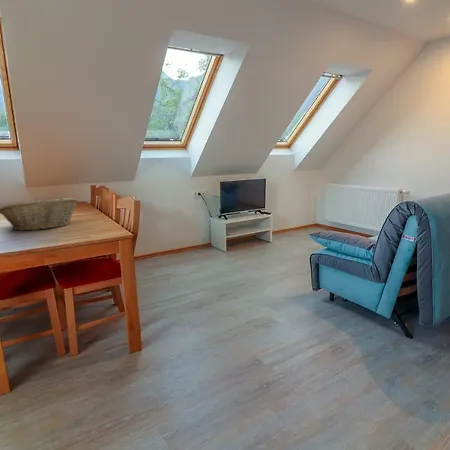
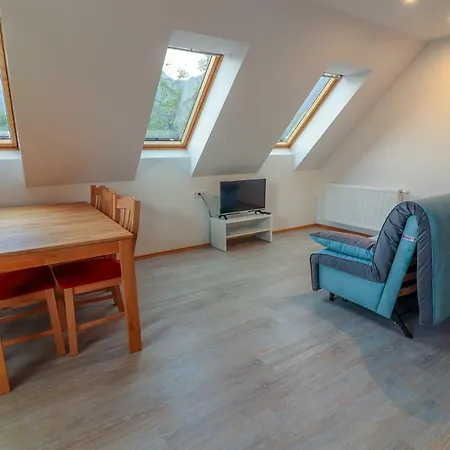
- fruit basket [0,197,79,231]
